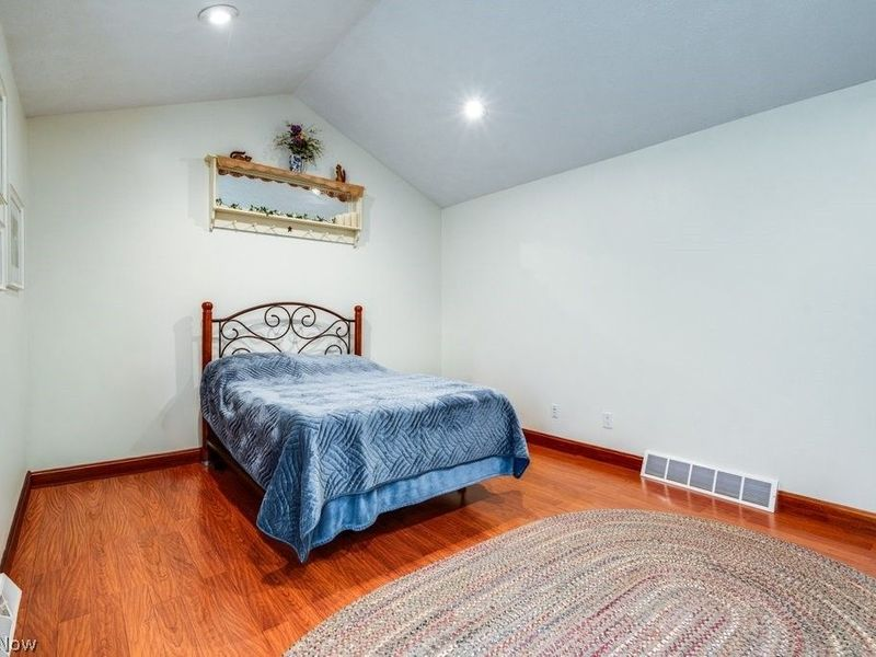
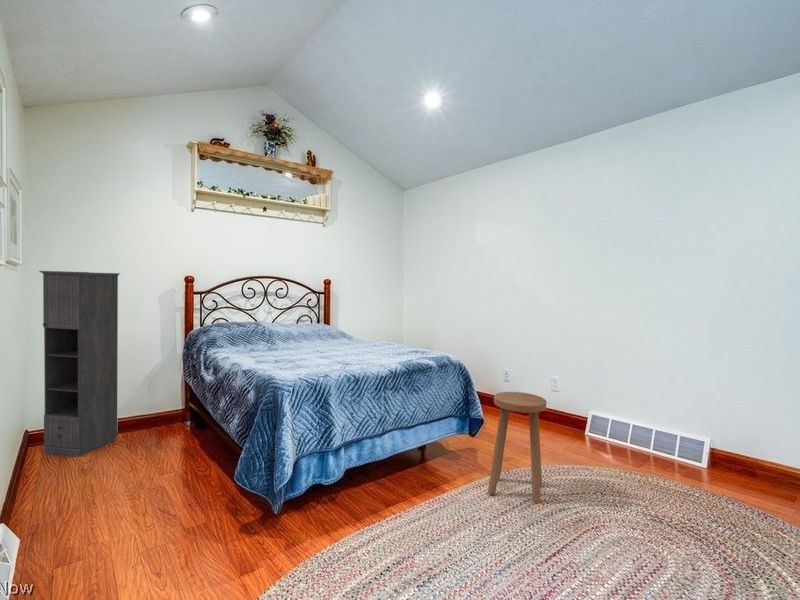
+ stool [487,391,548,504]
+ storage cabinet [38,270,121,458]
